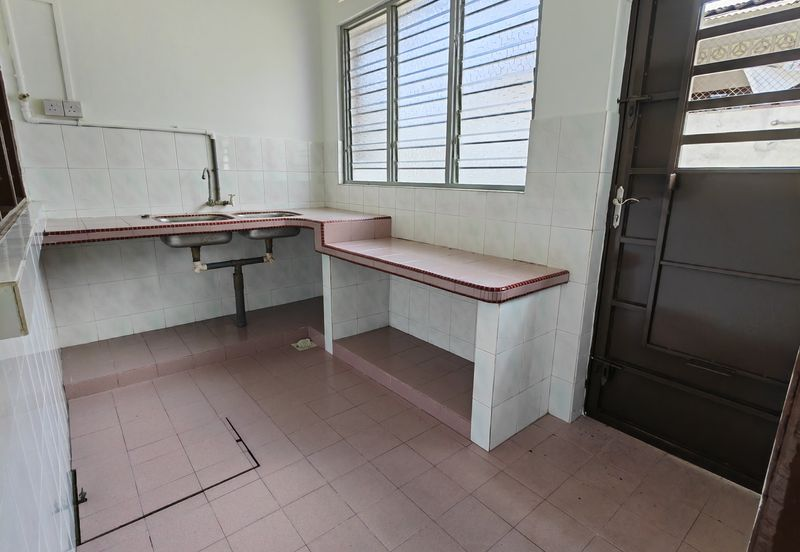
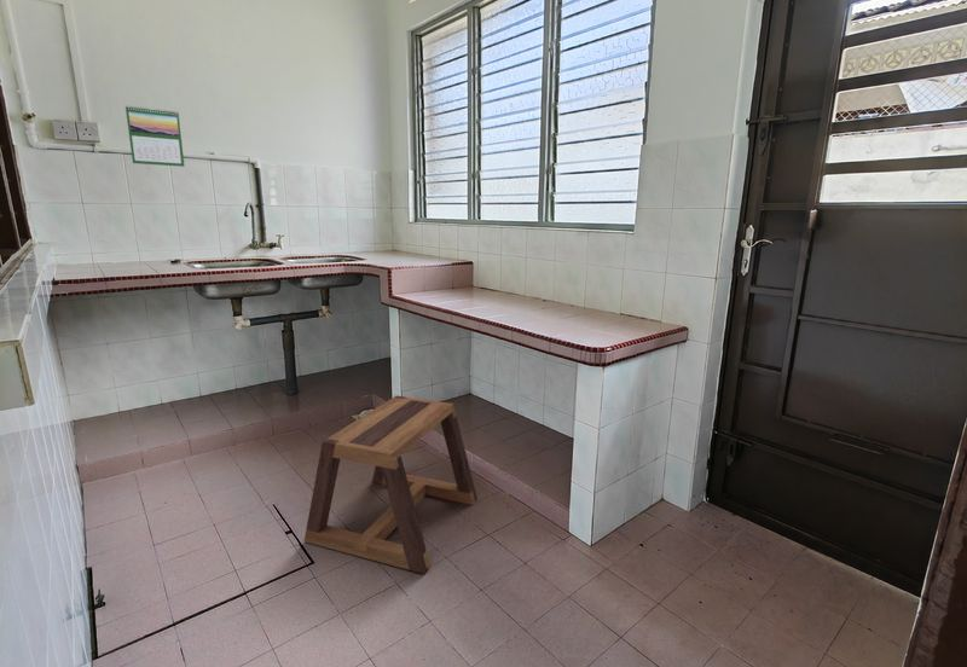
+ stool [303,395,479,575]
+ calendar [125,104,186,168]
